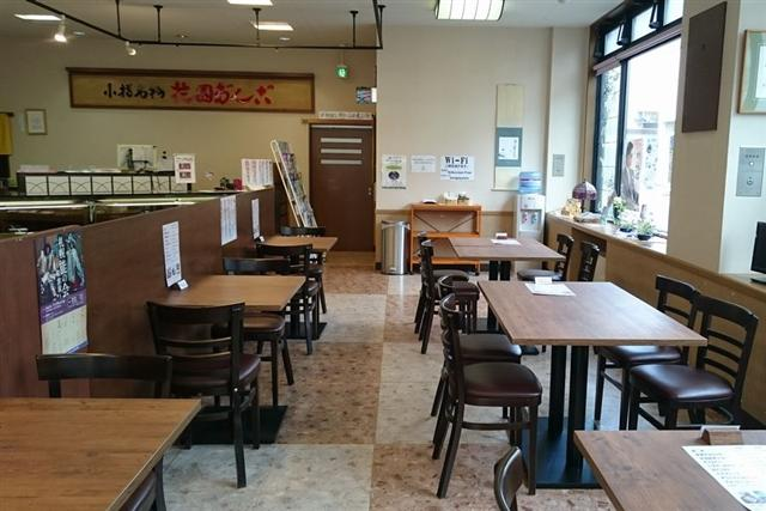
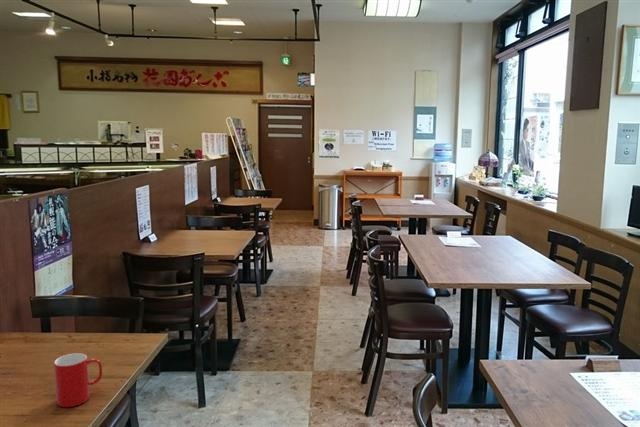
+ cup [53,352,103,408]
